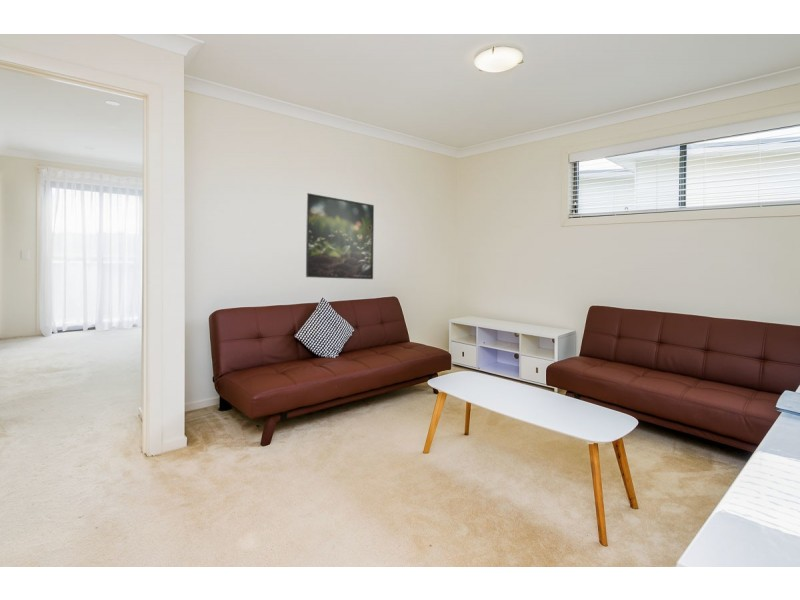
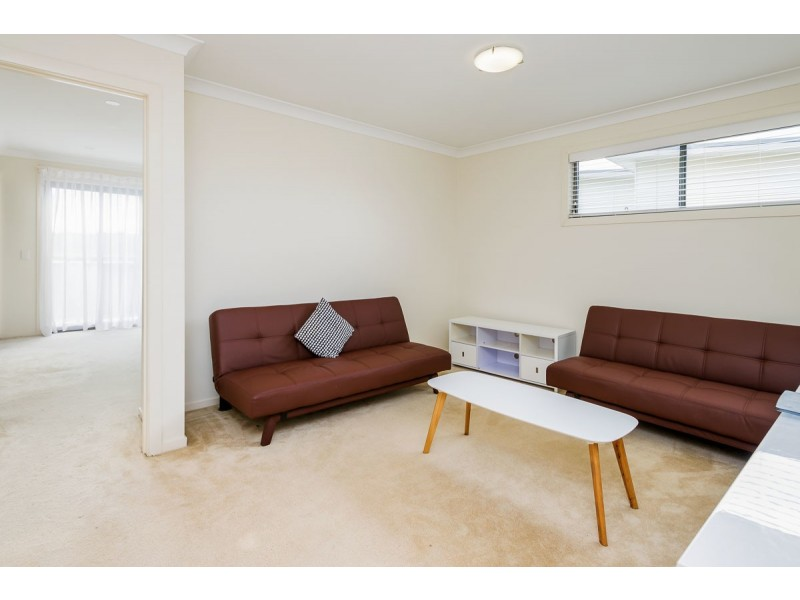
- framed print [305,192,375,280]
